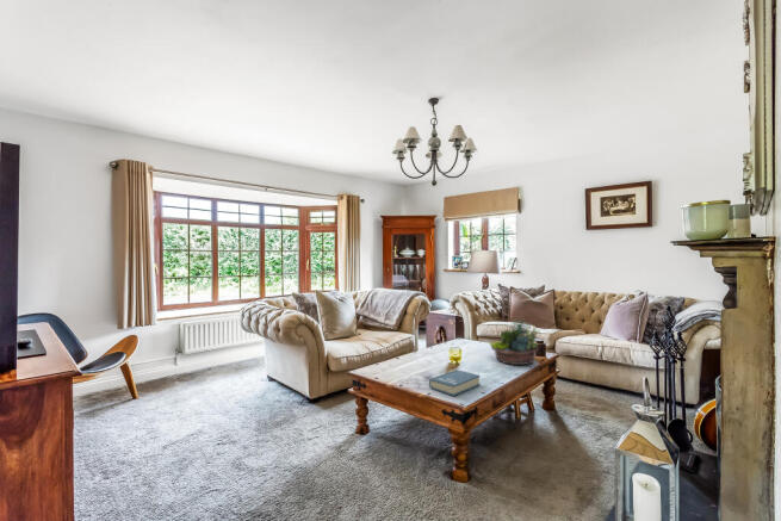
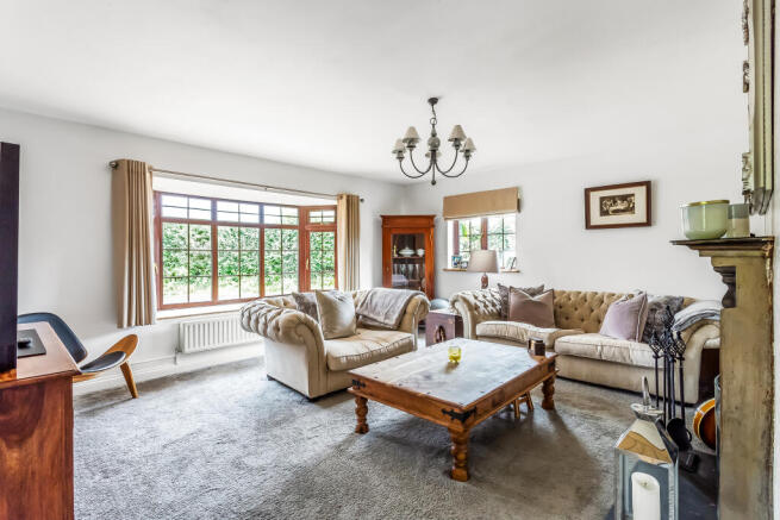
- succulent planter [489,318,541,366]
- book [428,368,482,397]
